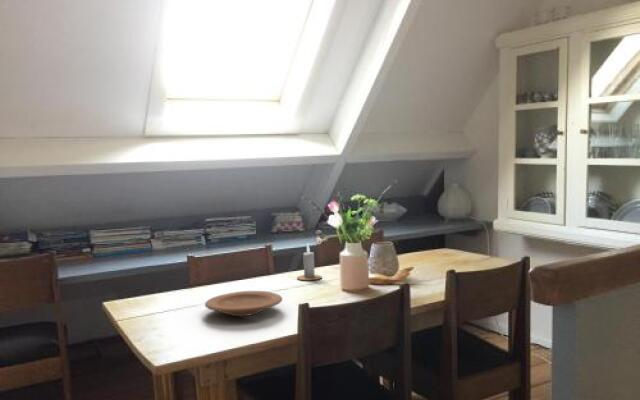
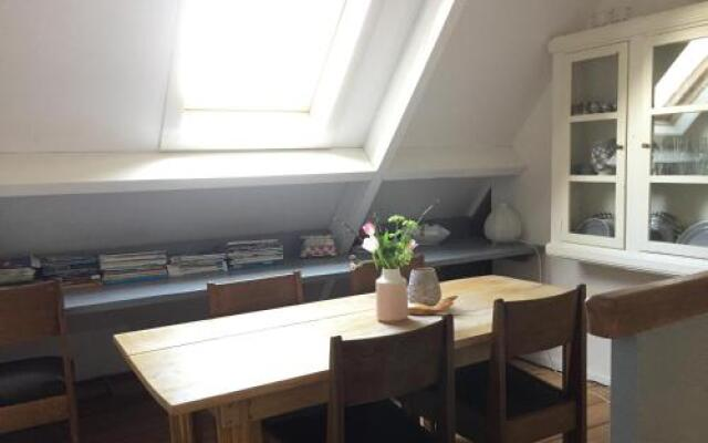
- candle [296,242,323,281]
- plate [204,290,283,317]
